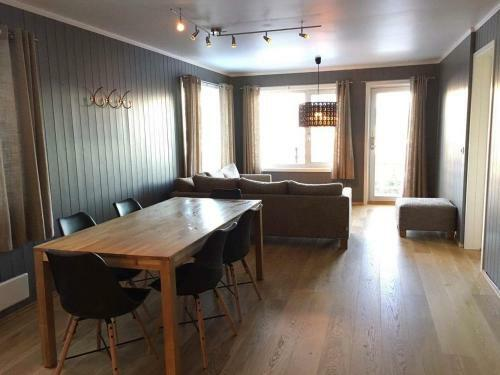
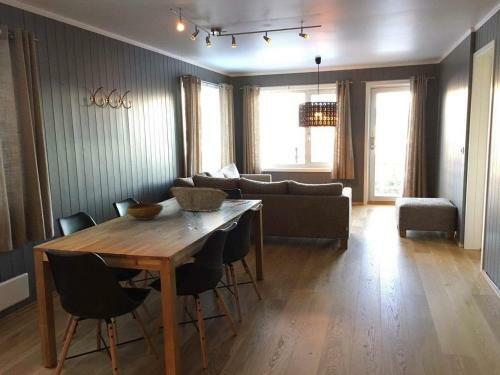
+ bowl [125,202,164,221]
+ fruit basket [169,186,229,213]
